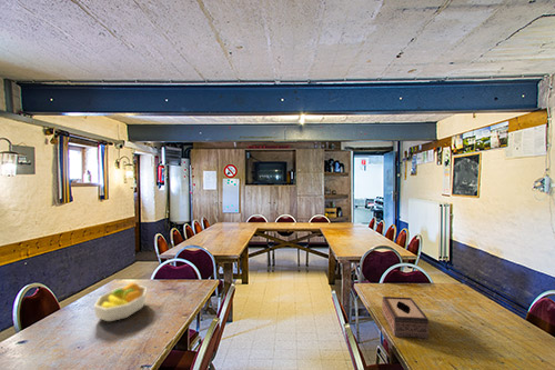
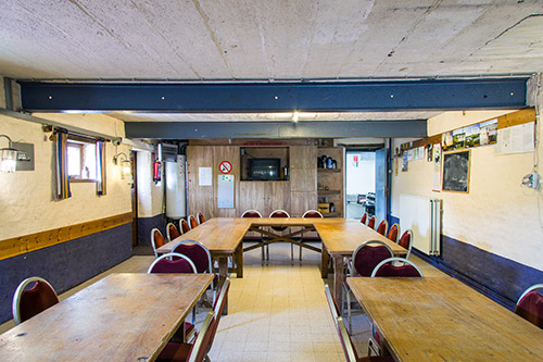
- fruit bowl [93,281,148,322]
- tissue box [381,296,430,340]
